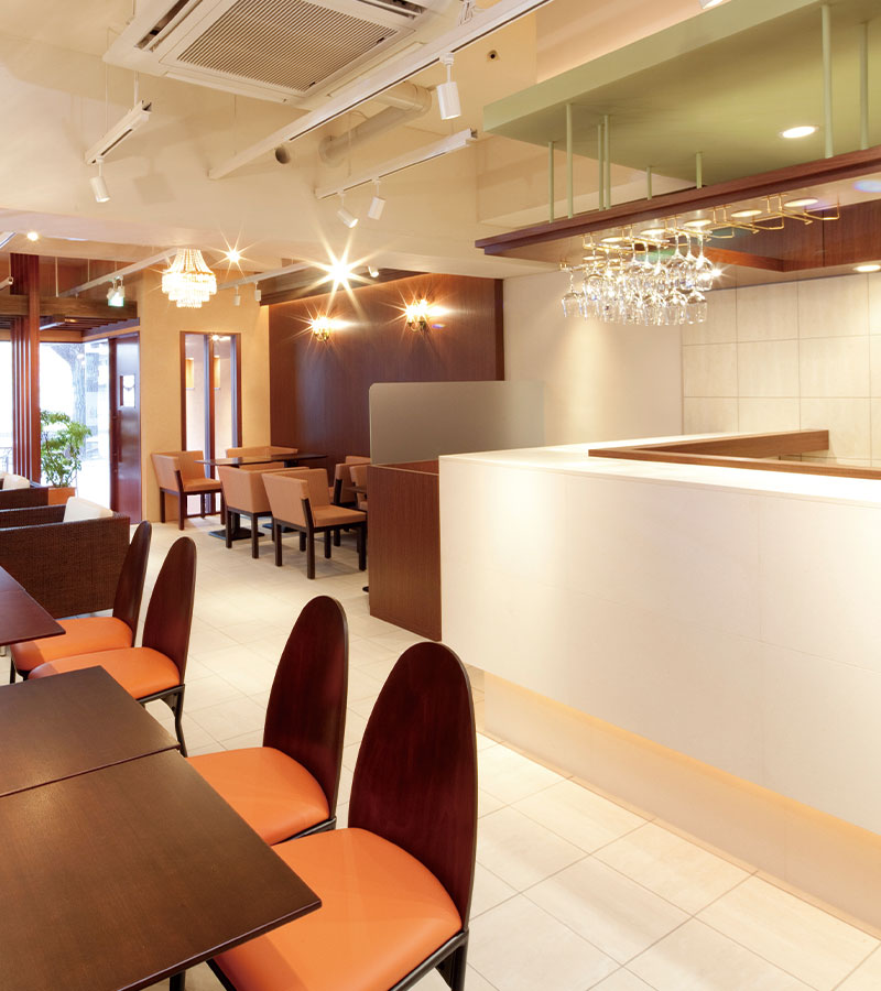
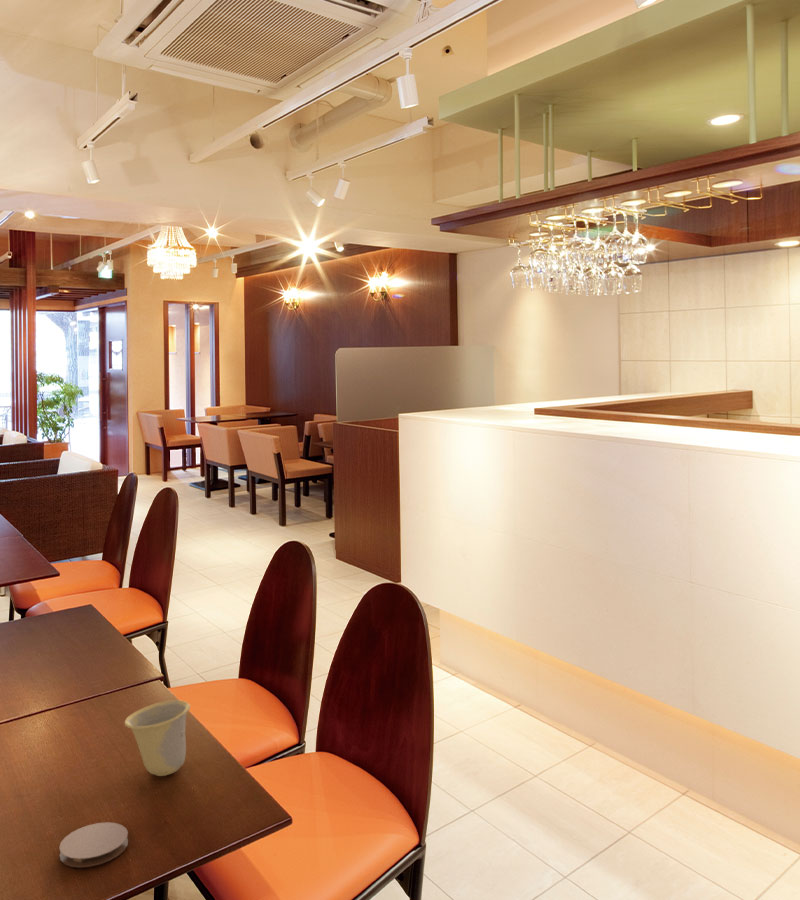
+ cup [124,699,191,777]
+ coaster [58,821,129,868]
